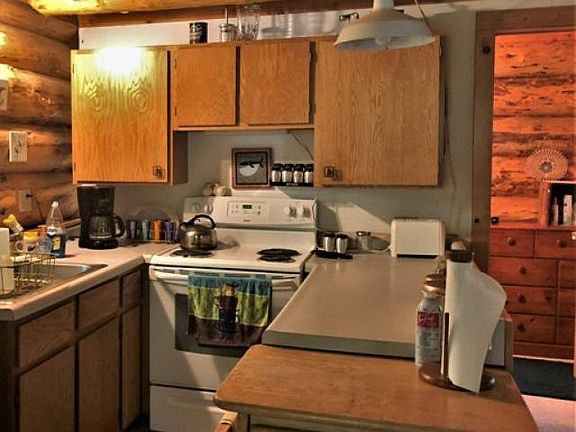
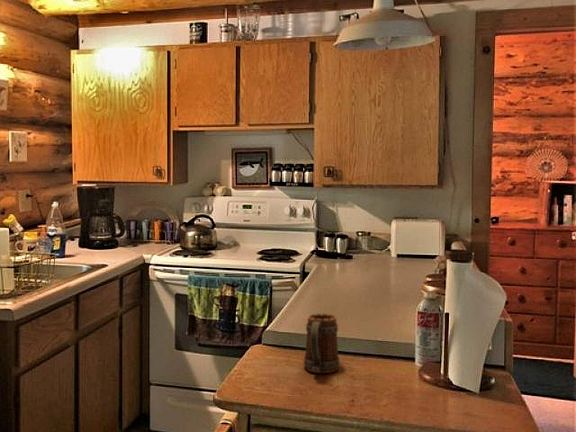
+ mug [303,313,341,374]
